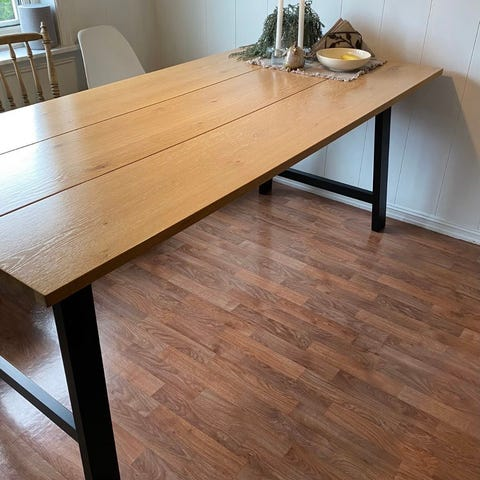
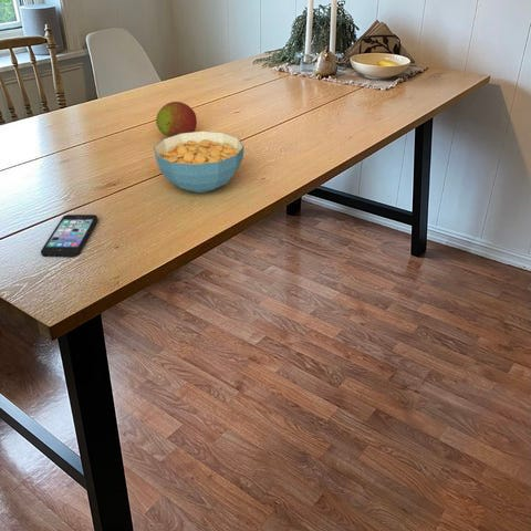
+ smartphone [40,214,98,258]
+ cereal bowl [153,131,246,194]
+ fruit [155,101,198,137]
